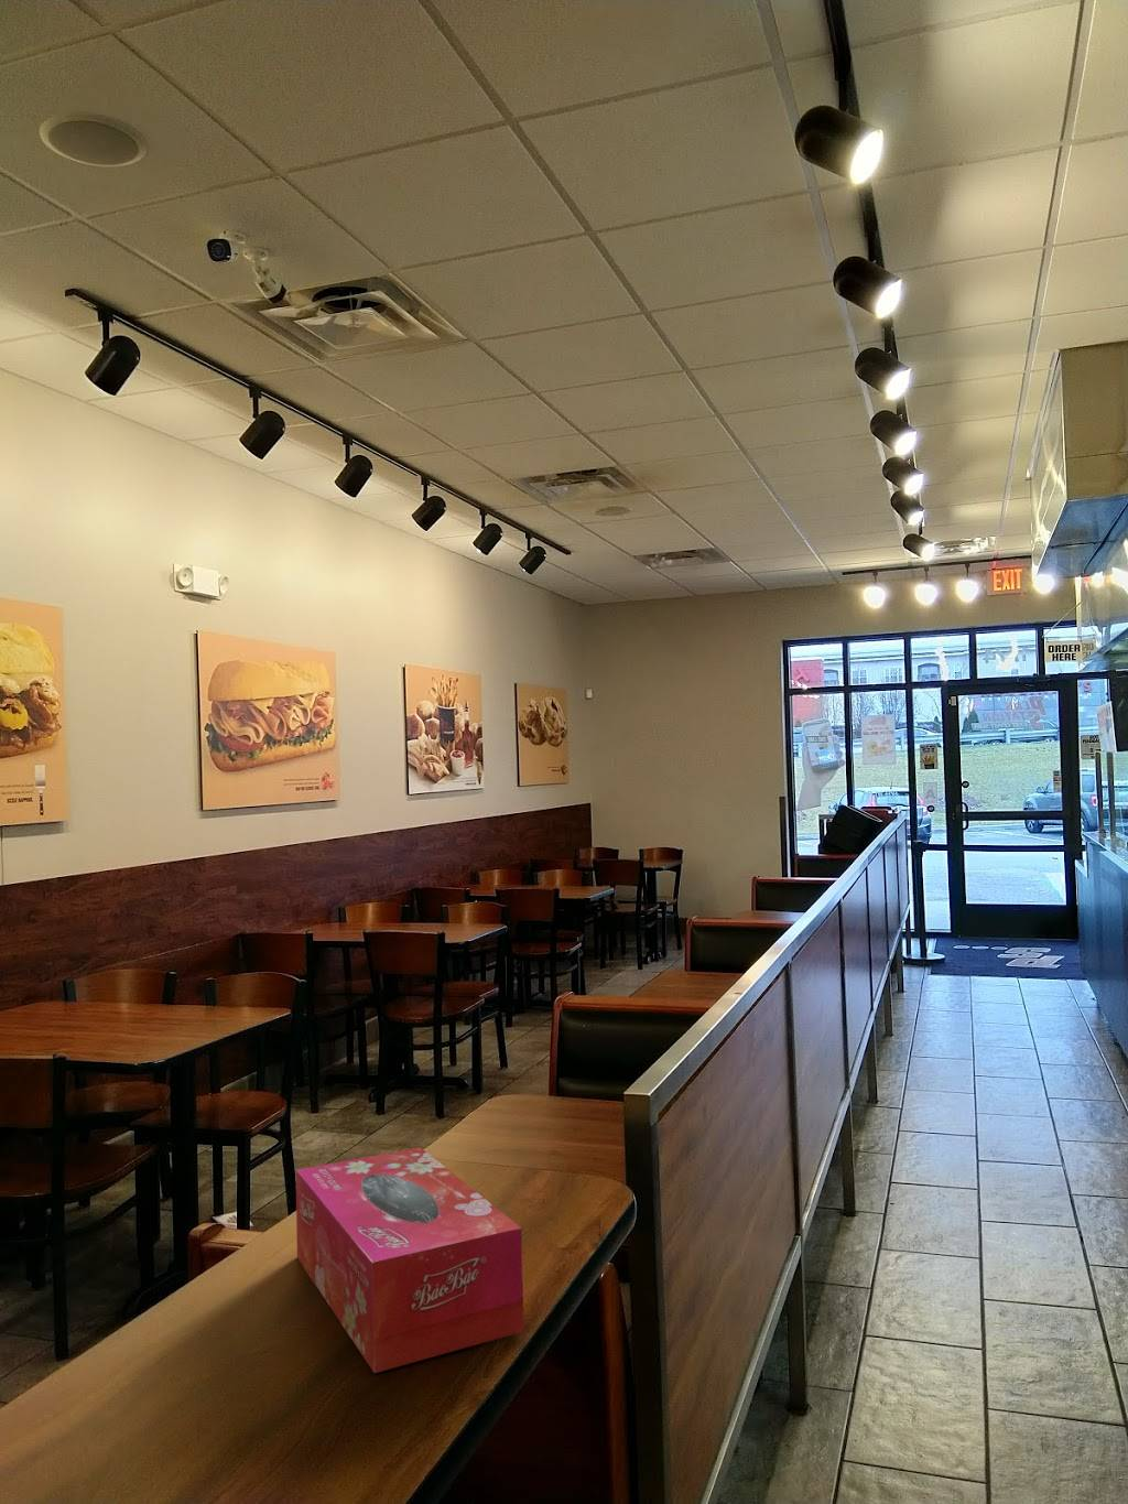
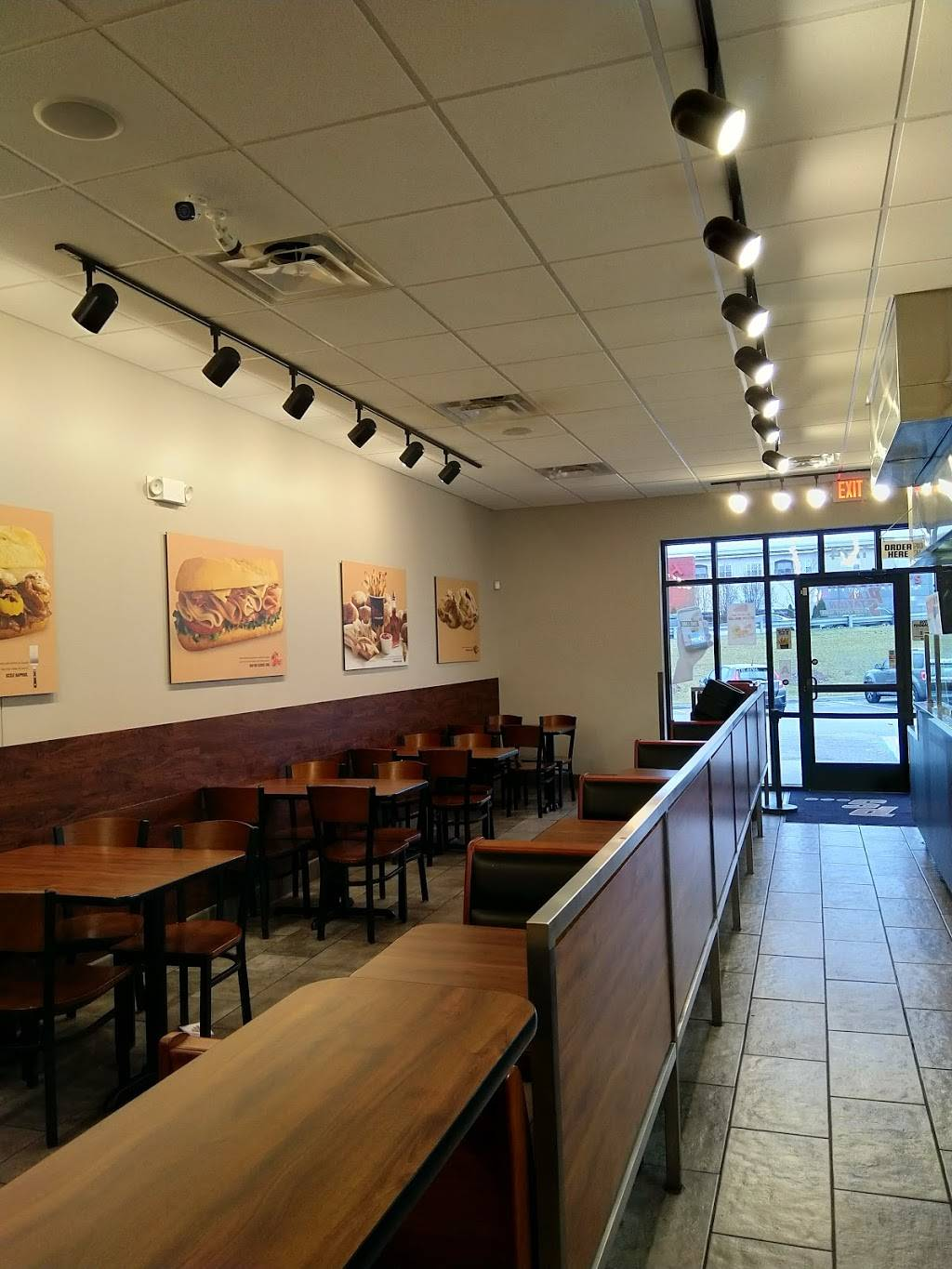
- tissue box [295,1146,525,1374]
